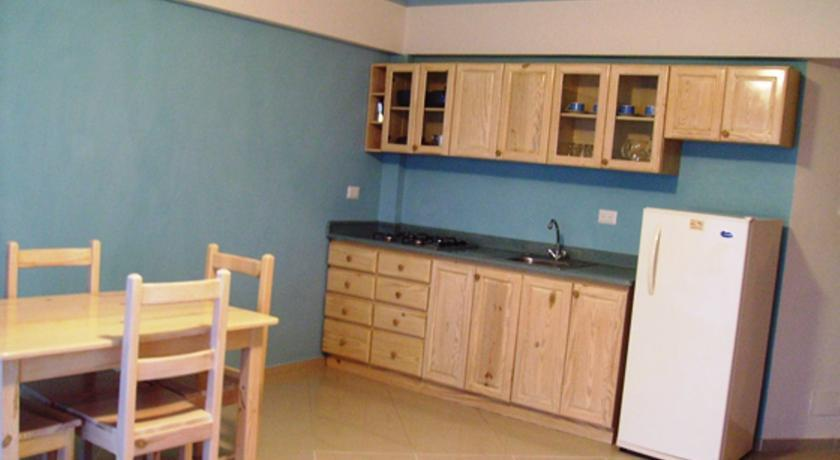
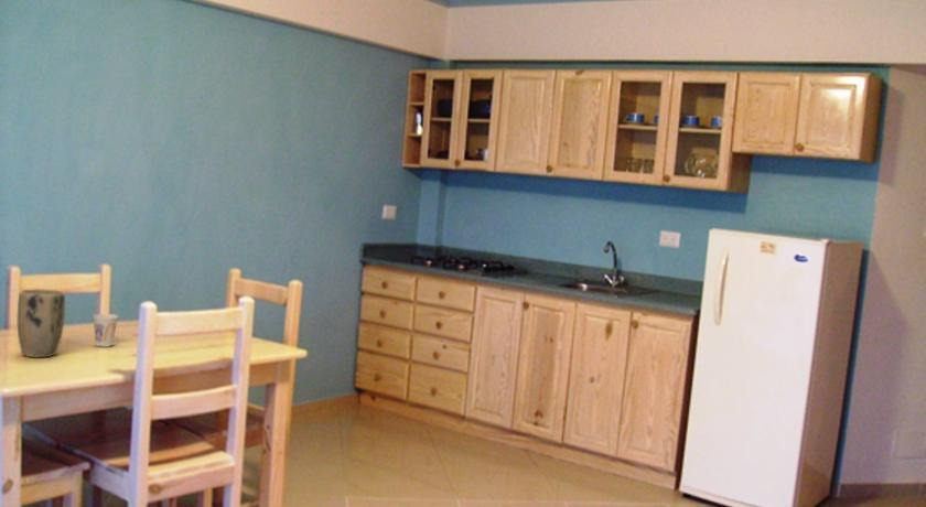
+ cup [91,313,119,348]
+ plant pot [17,288,66,358]
